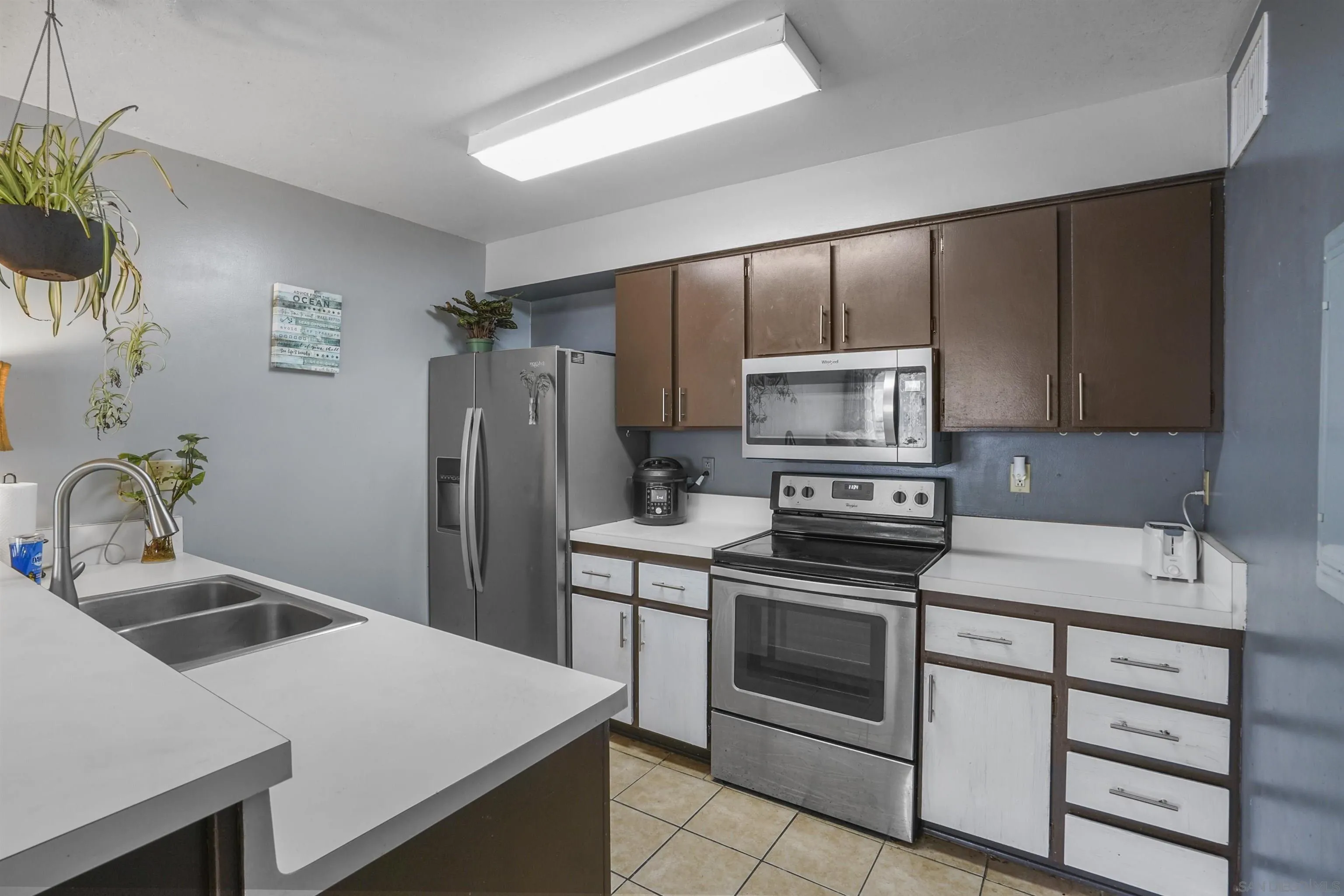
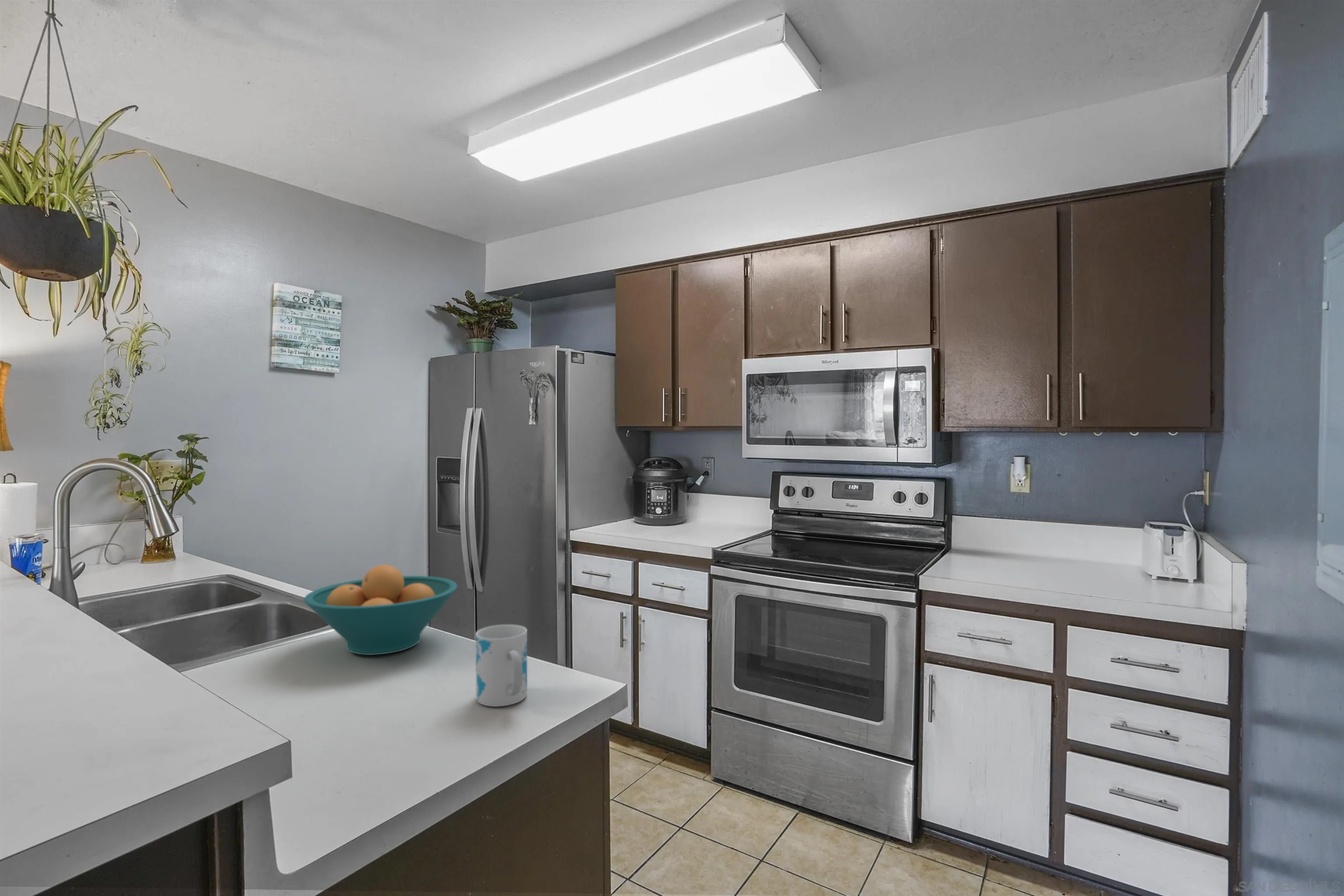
+ fruit bowl [303,564,458,655]
+ mug [475,624,528,707]
